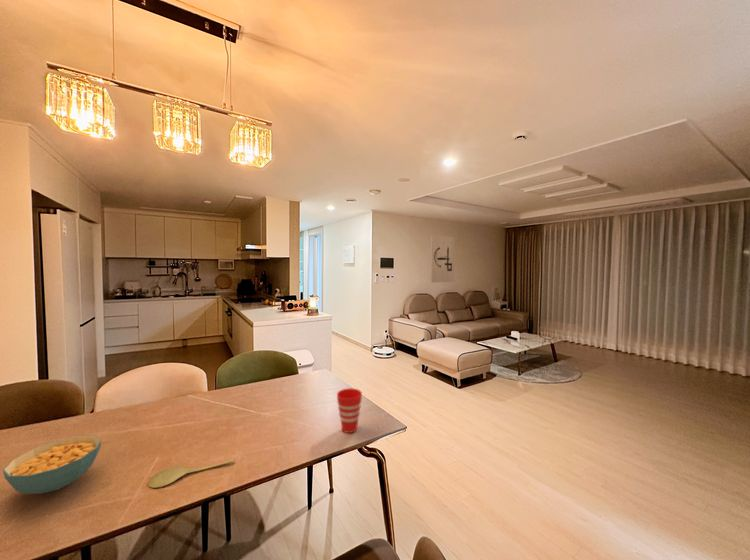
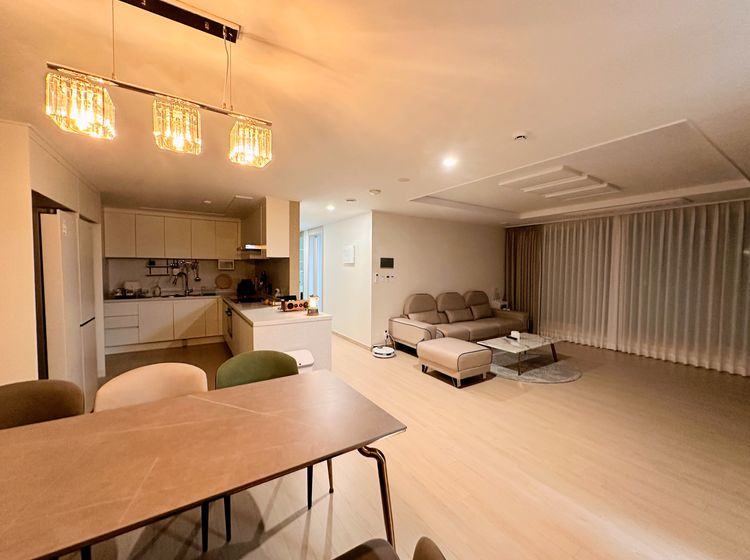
- cup [336,387,363,434]
- wall art [430,234,455,284]
- cereal bowl [2,434,102,495]
- spoon [147,458,235,489]
